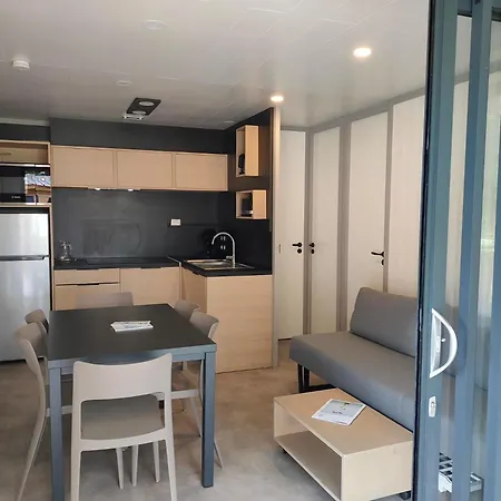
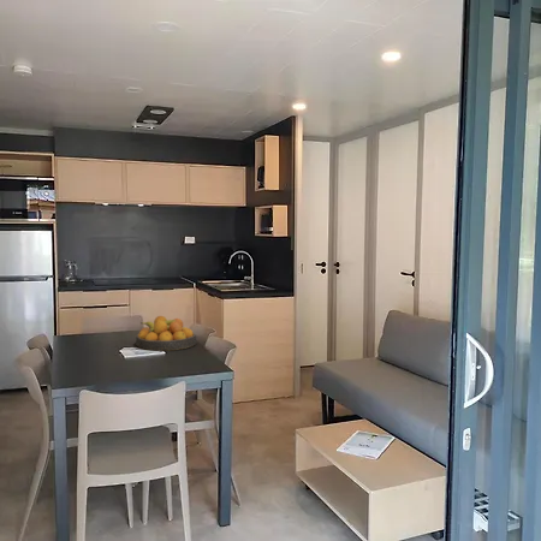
+ fruit bowl [135,315,197,352]
